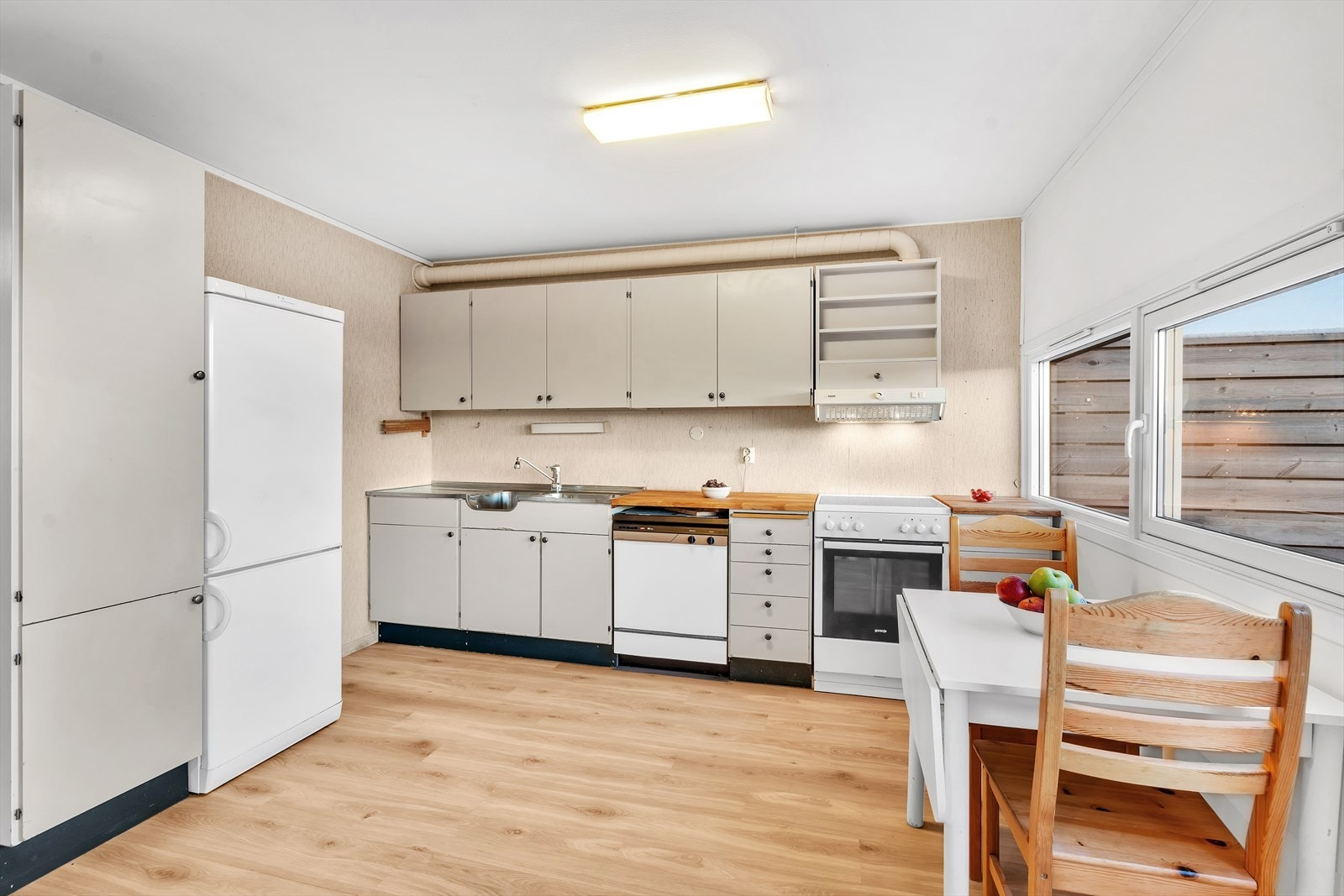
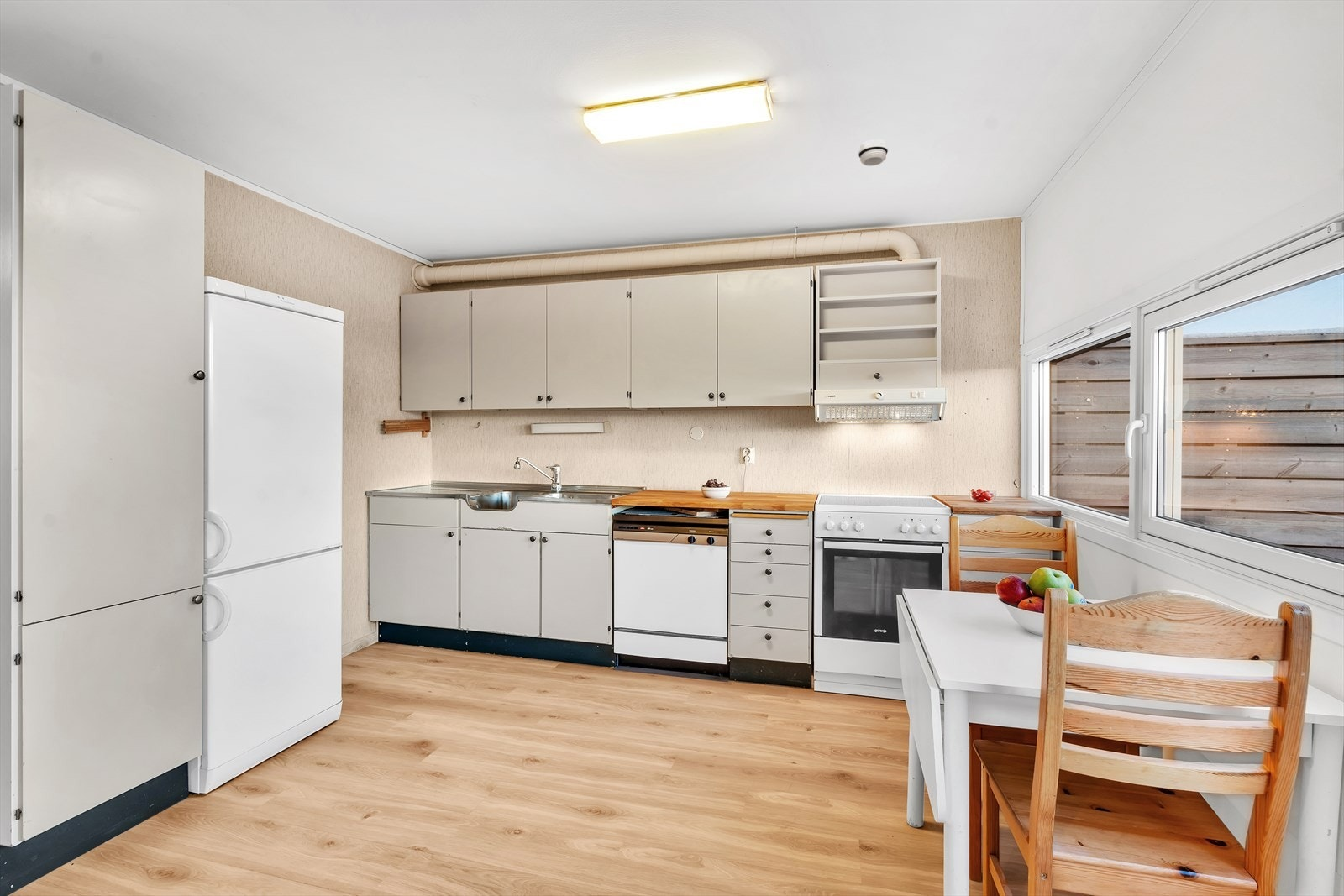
+ smoke detector [858,139,889,167]
